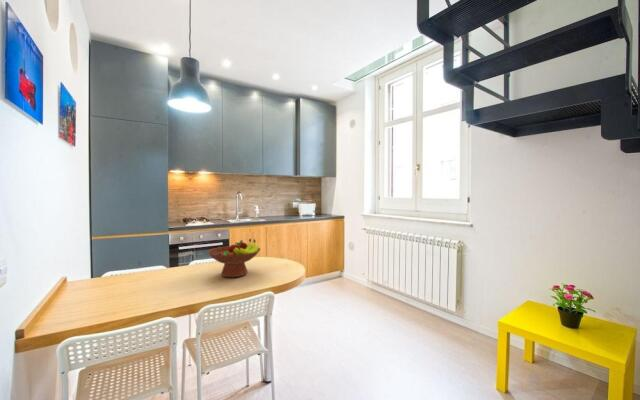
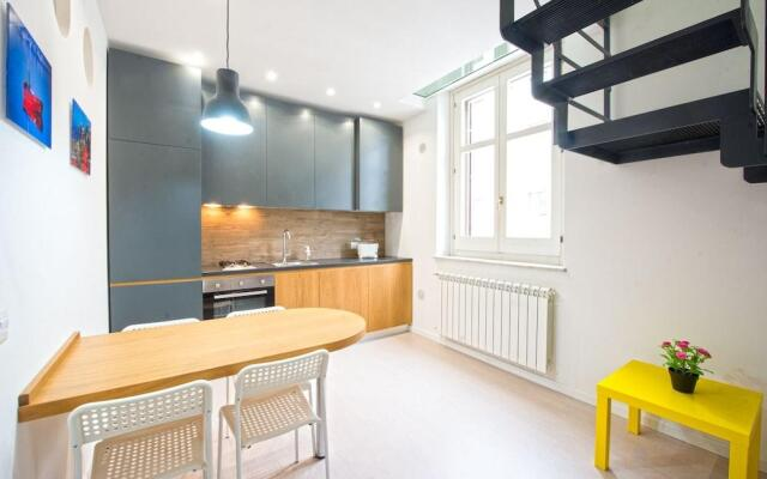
- fruit bowl [206,238,261,278]
